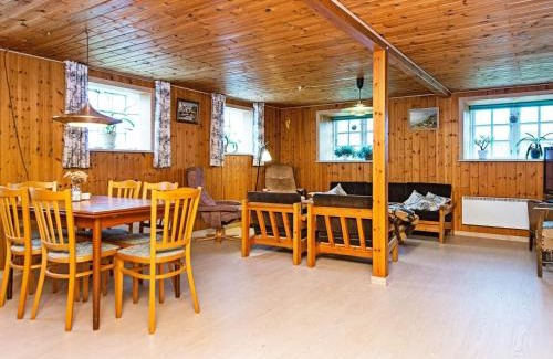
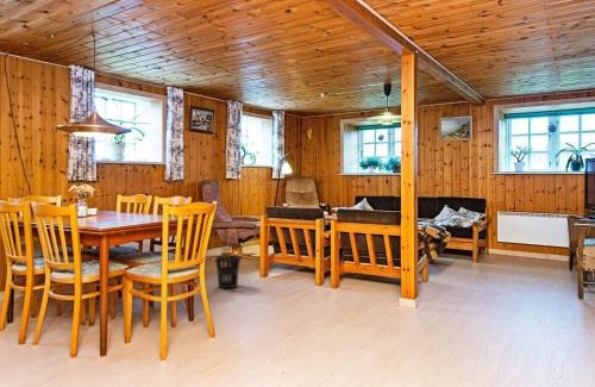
+ wastebasket [214,254,242,289]
